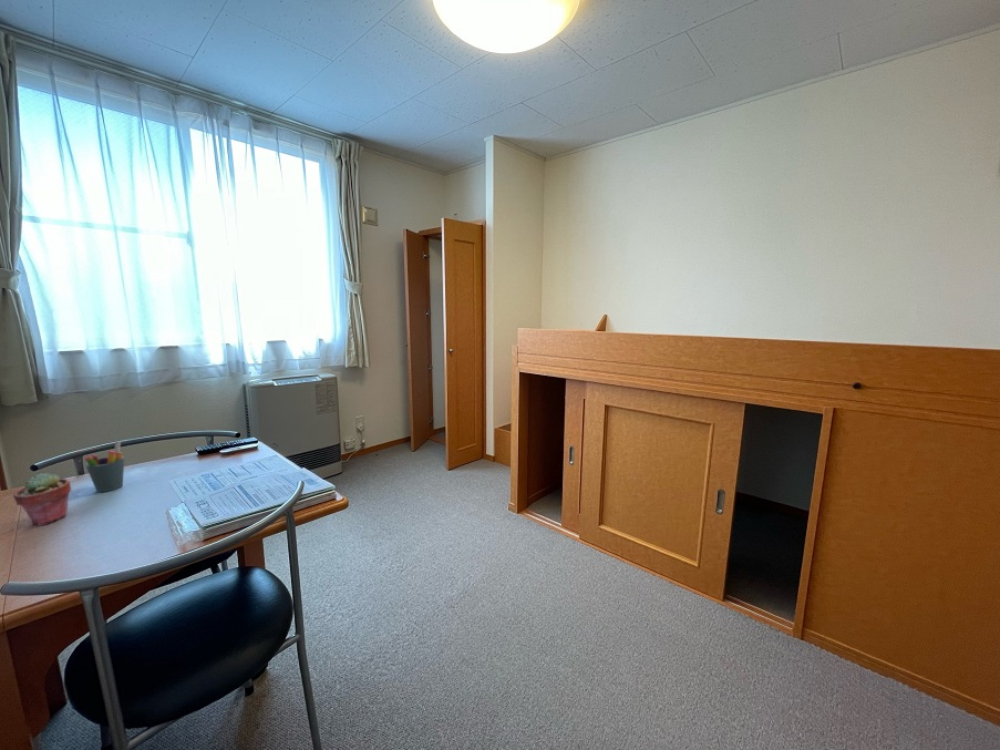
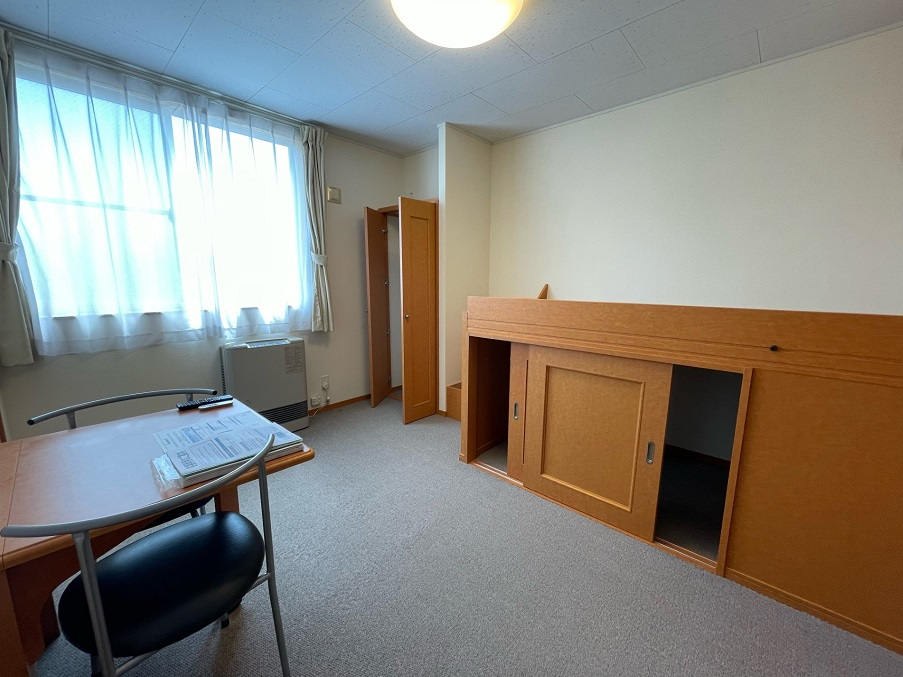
- potted succulent [12,472,72,526]
- pen holder [84,440,125,493]
